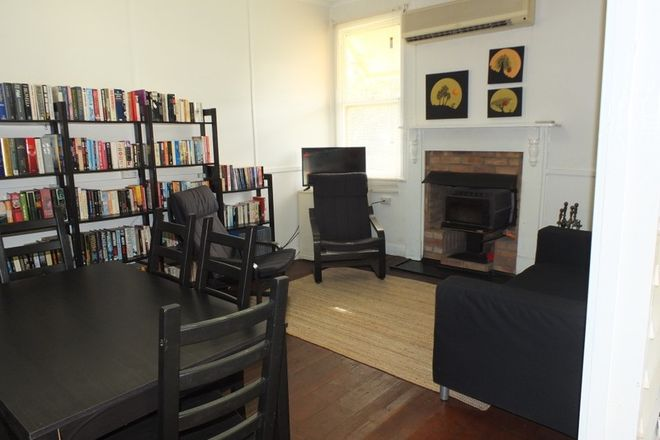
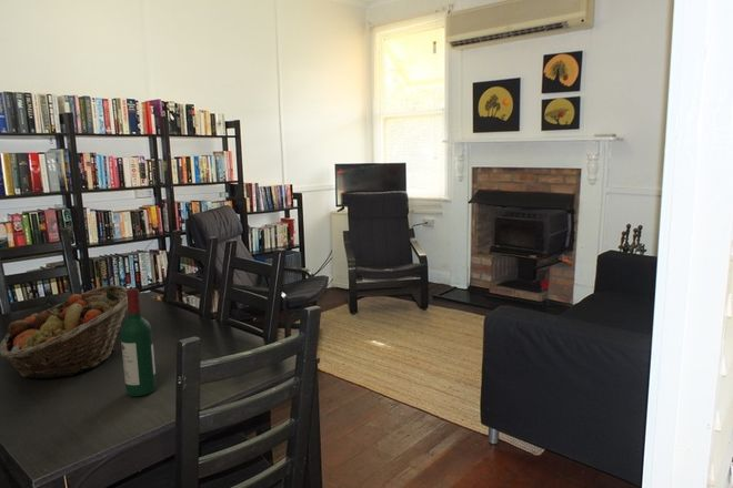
+ fruit basket [0,284,130,379]
+ wine bottle [120,287,158,397]
